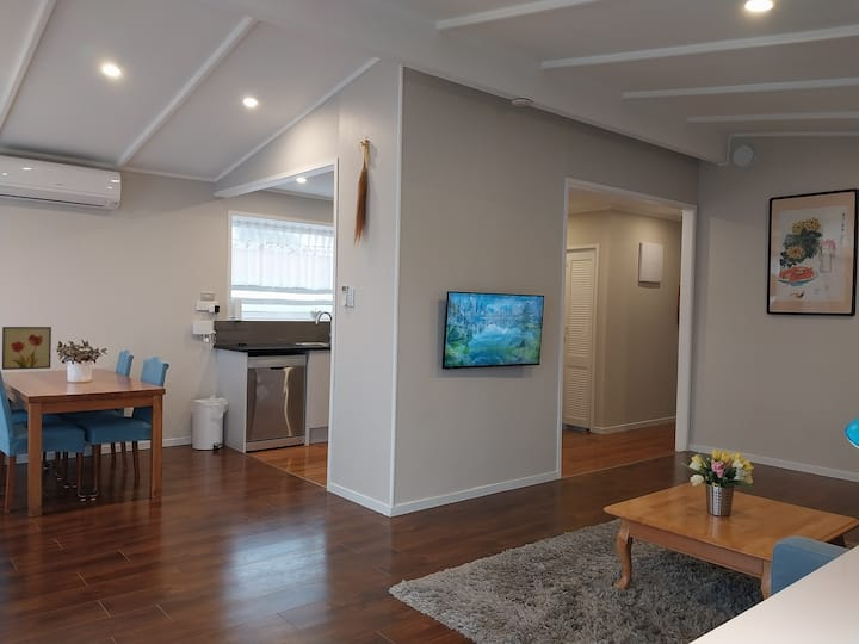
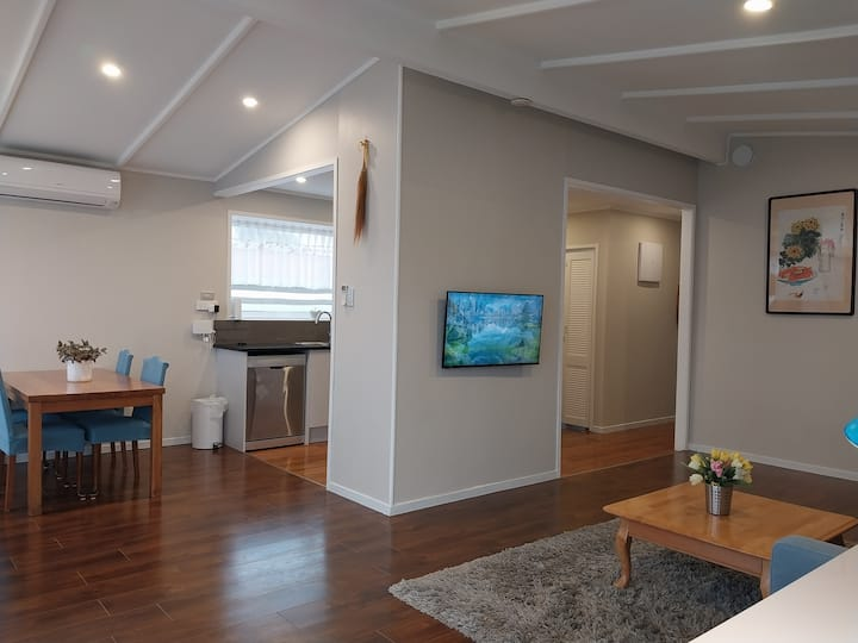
- wall art [1,326,52,371]
